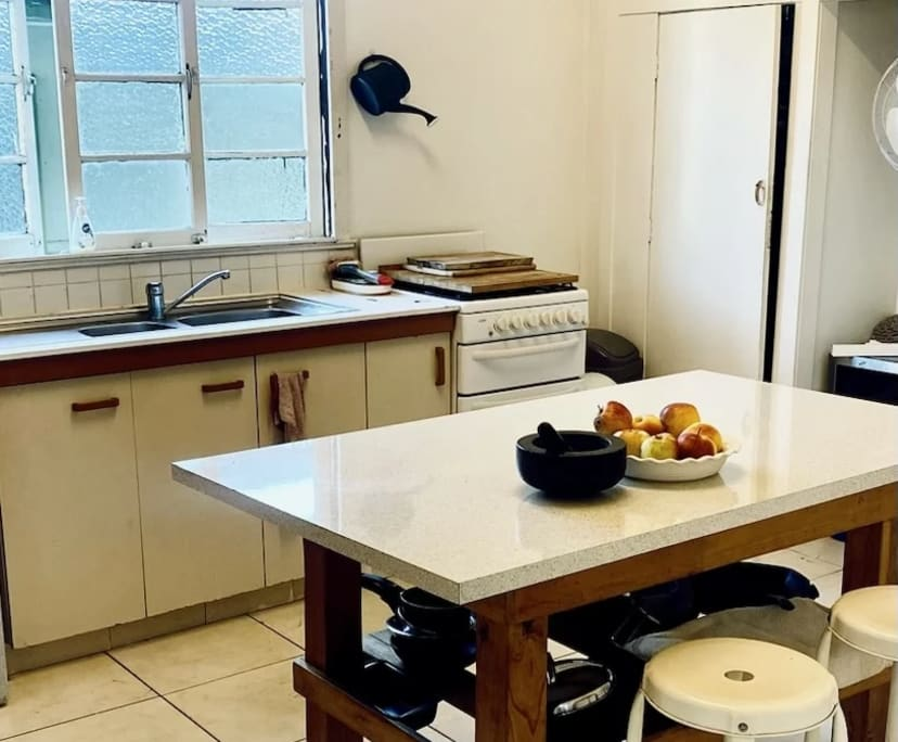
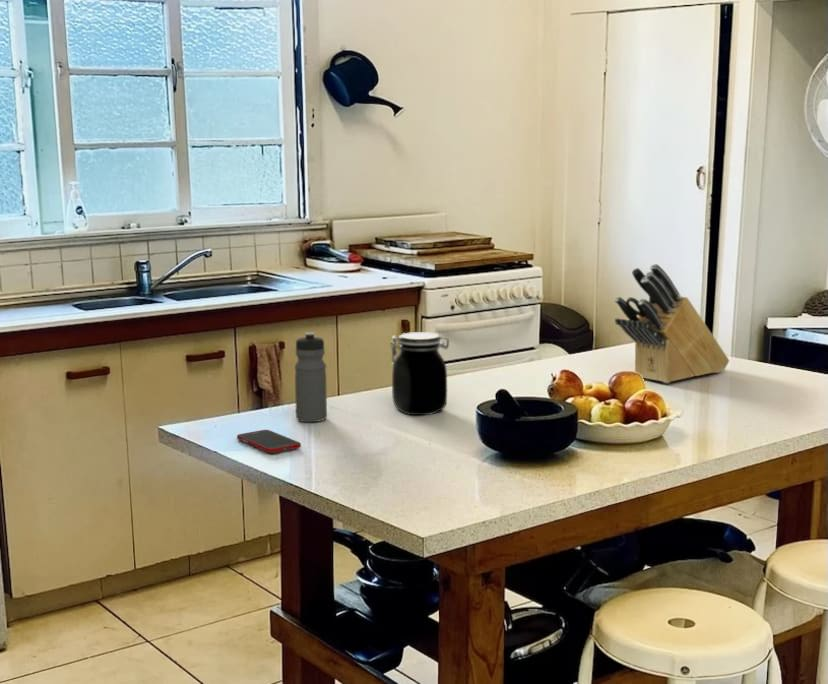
+ water bottle [294,331,328,423]
+ knife block [614,263,730,384]
+ jar [389,331,450,416]
+ cell phone [236,429,302,454]
